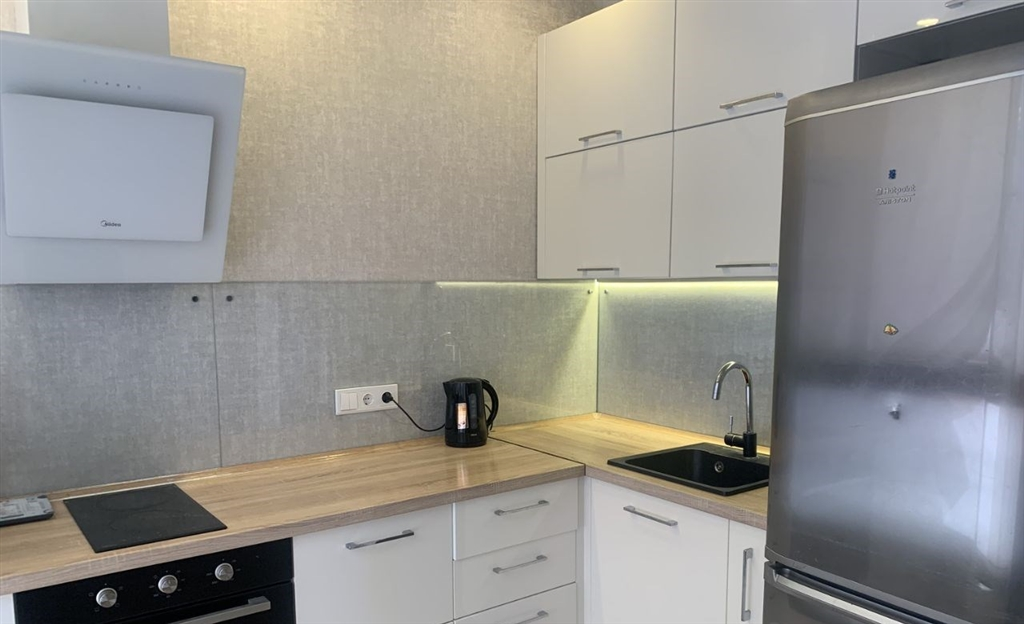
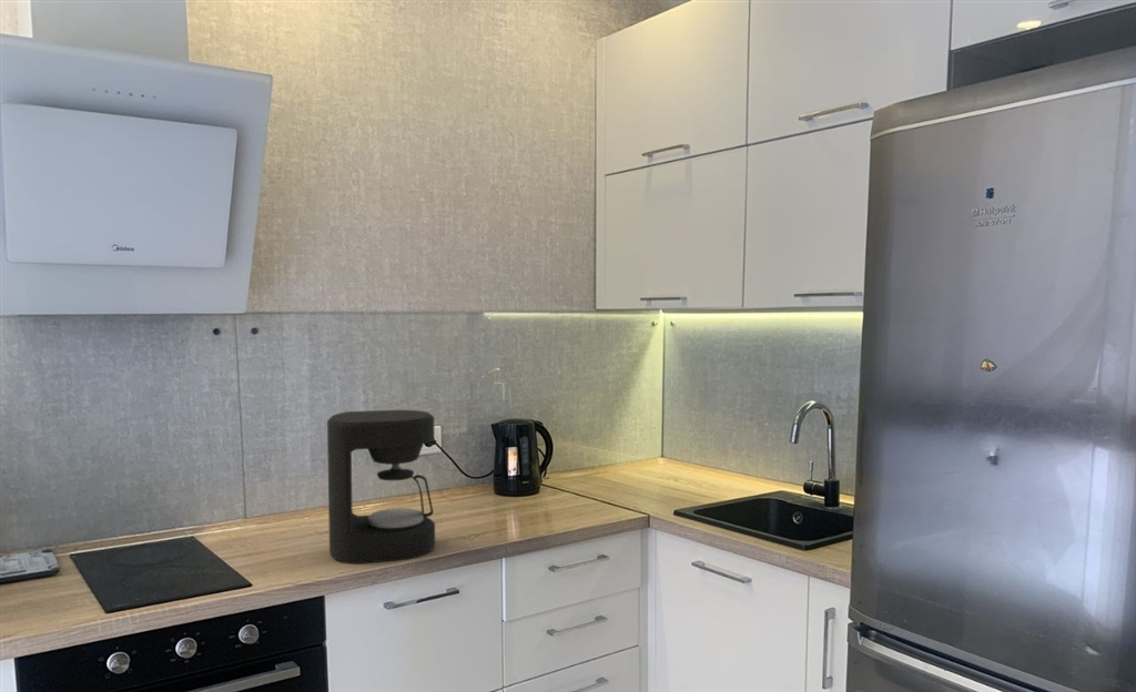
+ coffee maker [326,409,436,564]
